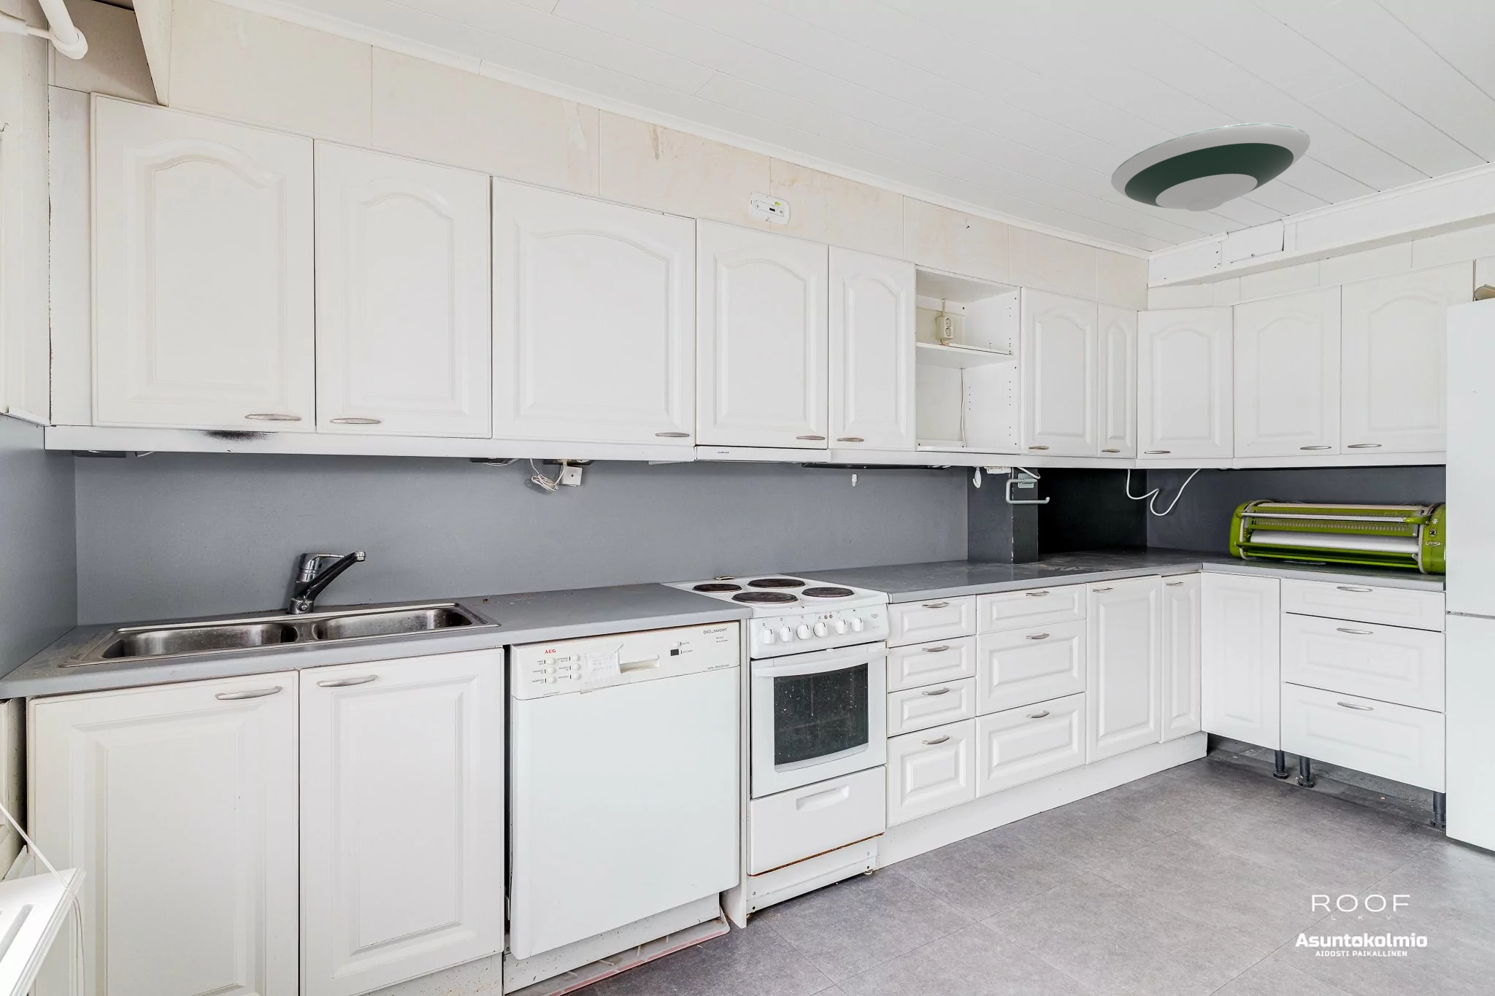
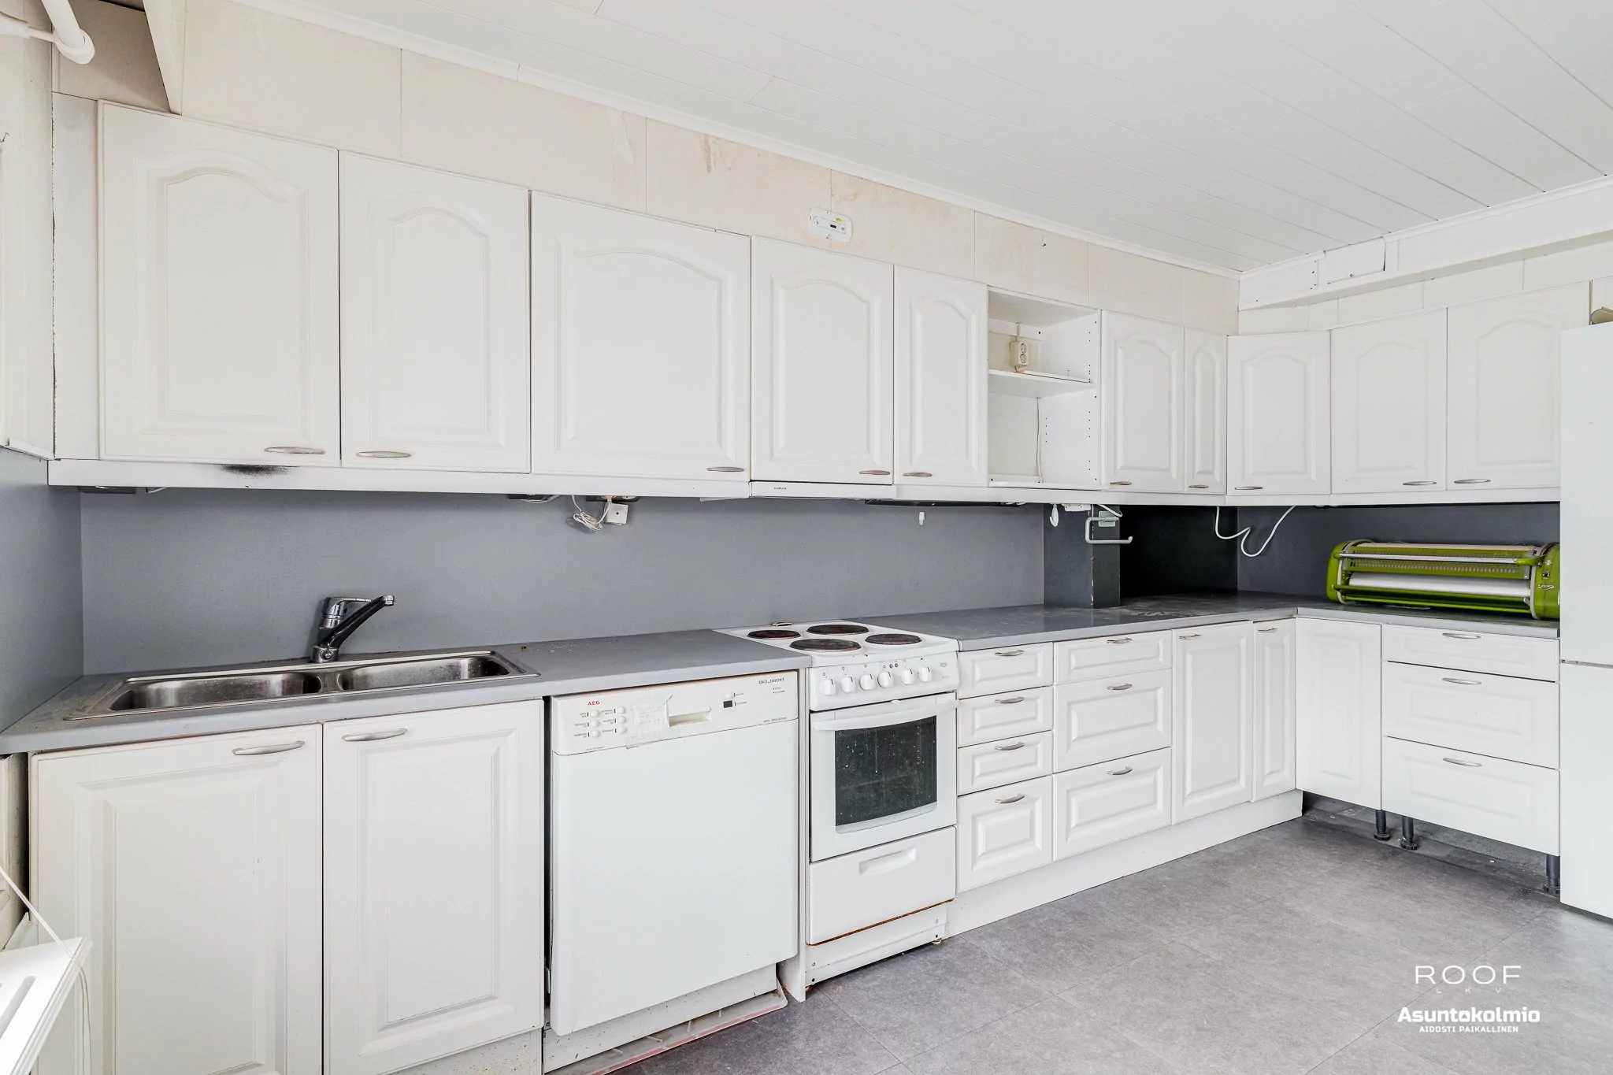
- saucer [1110,122,1312,212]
